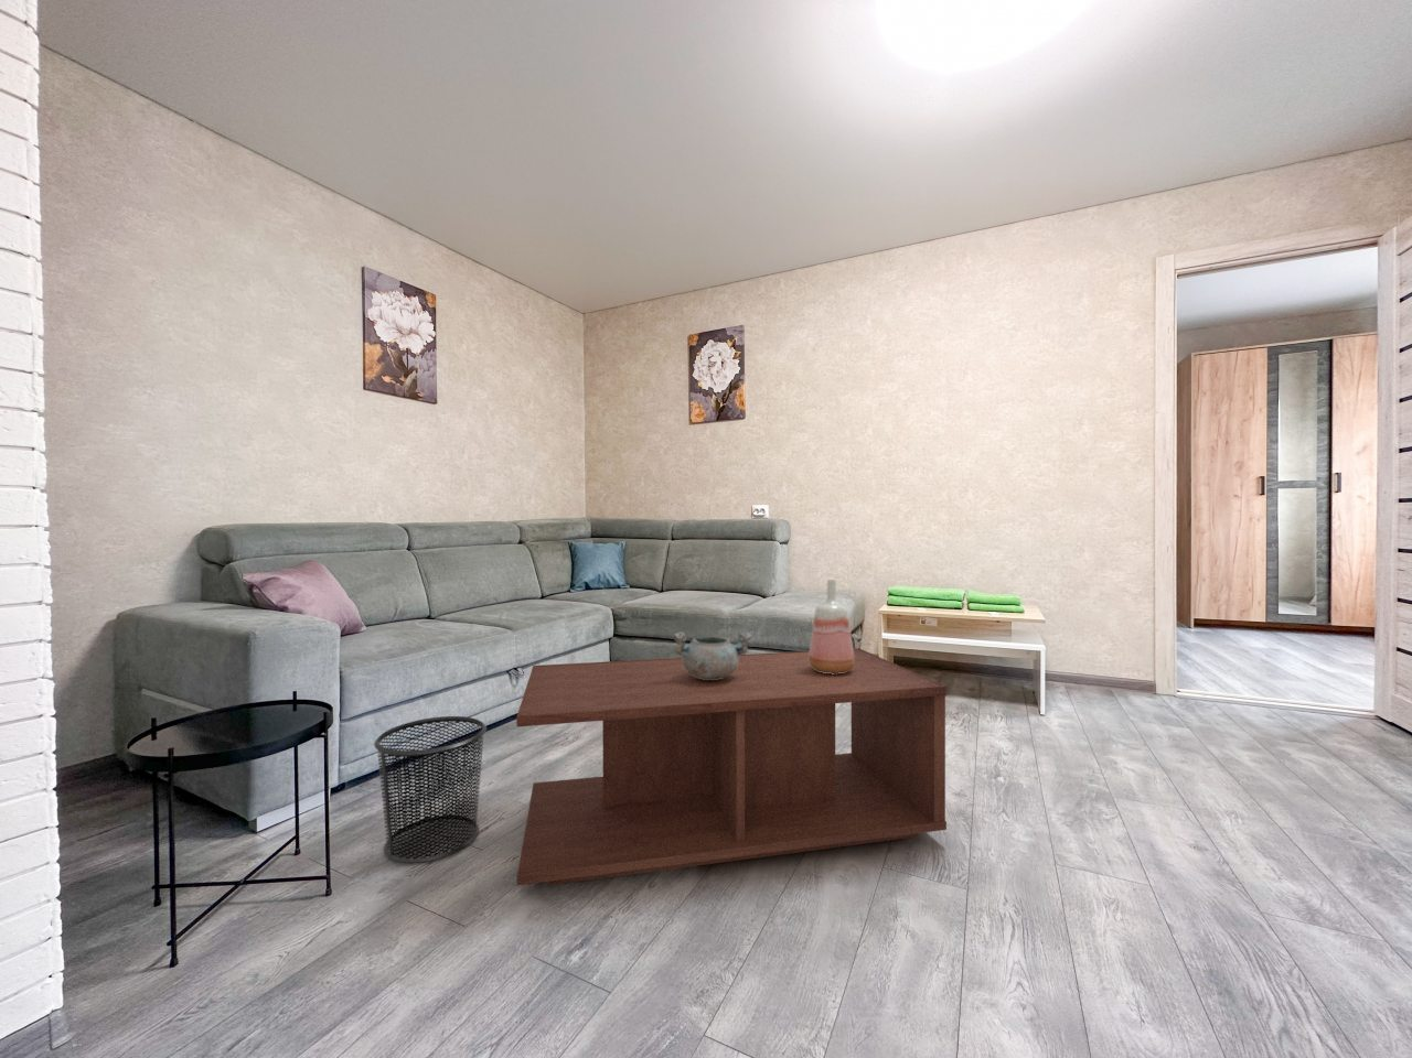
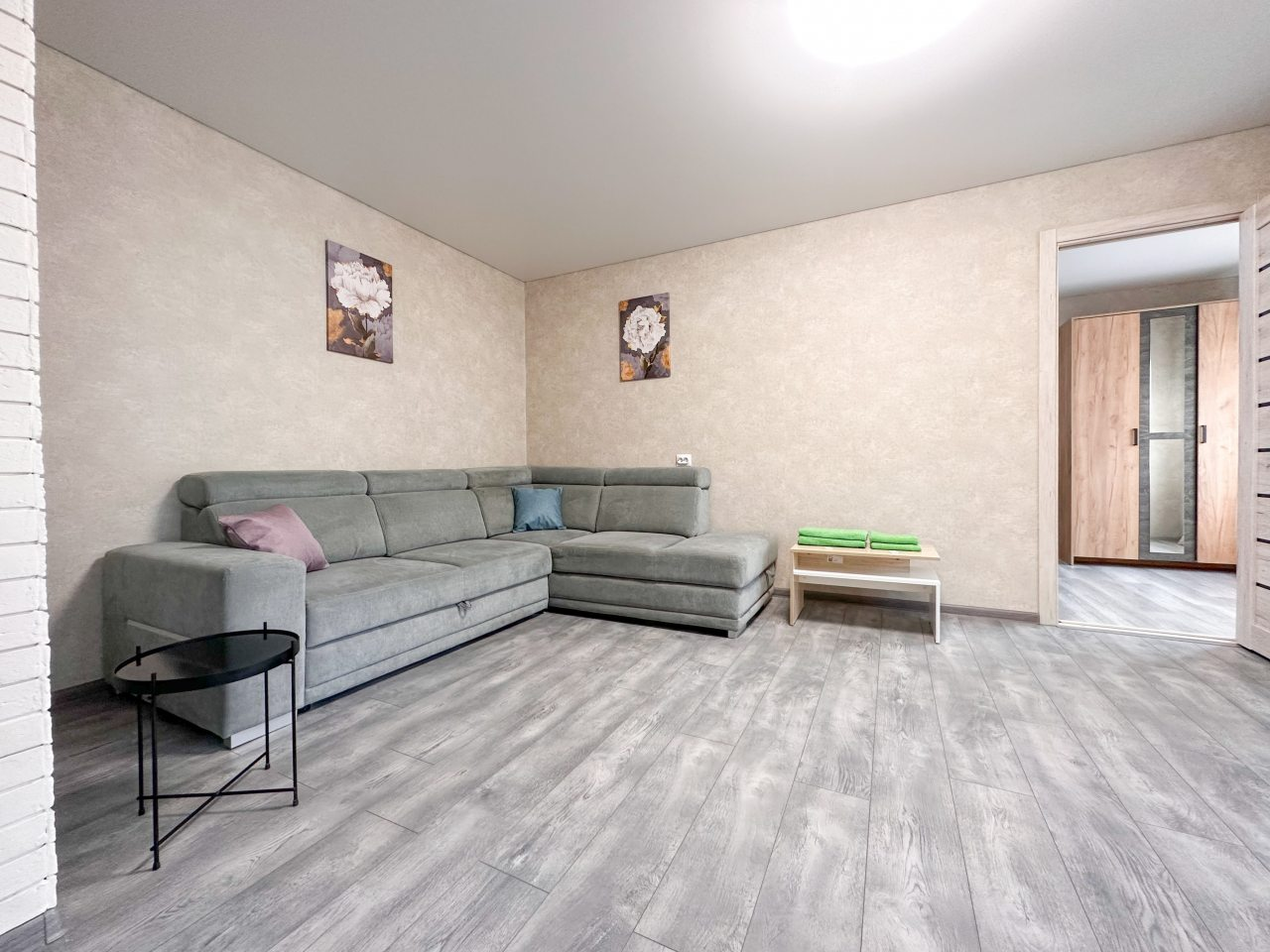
- coffee table [515,648,947,886]
- decorative bowl [670,630,754,680]
- vase [808,579,854,675]
- waste bin [372,716,488,865]
